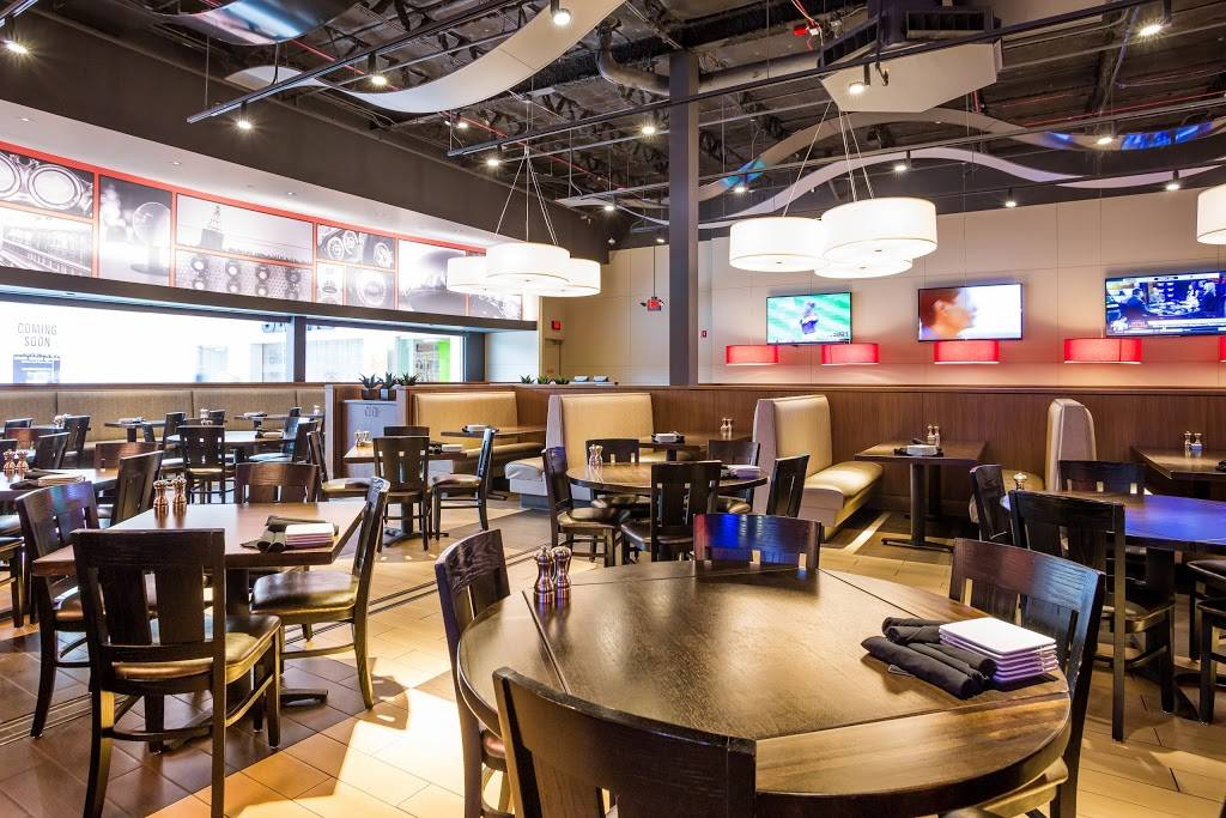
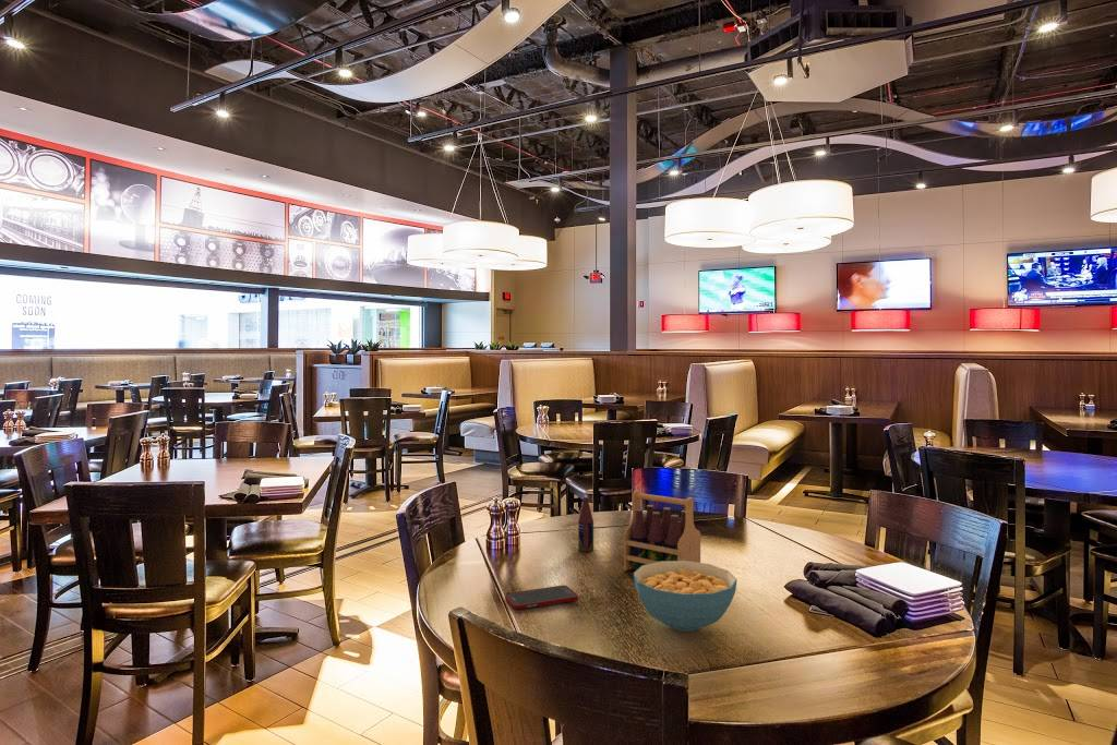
+ cereal bowl [633,561,738,633]
+ cell phone [504,585,579,611]
+ bottle rack [577,489,701,572]
